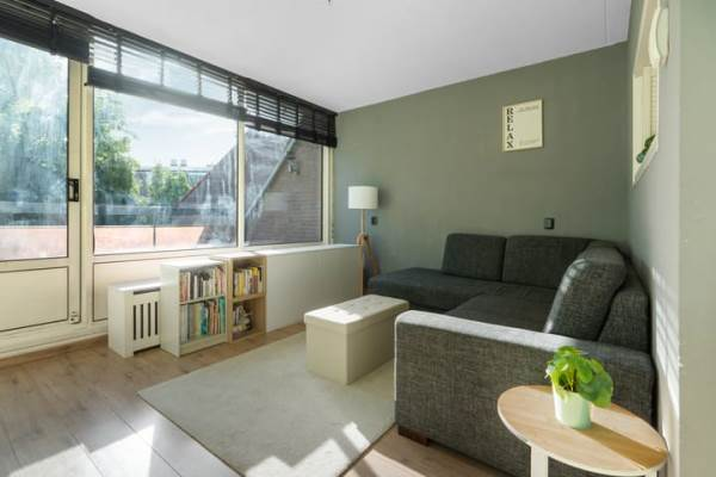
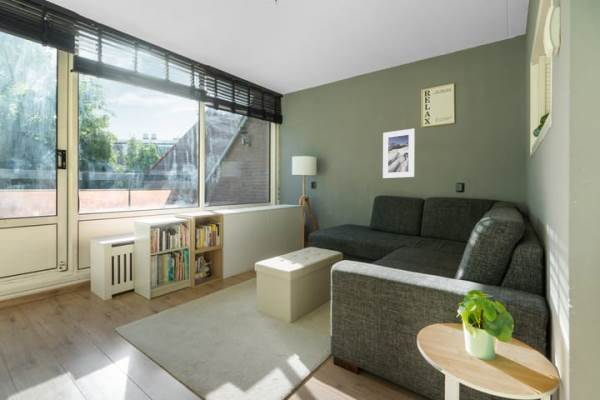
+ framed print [382,128,416,179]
